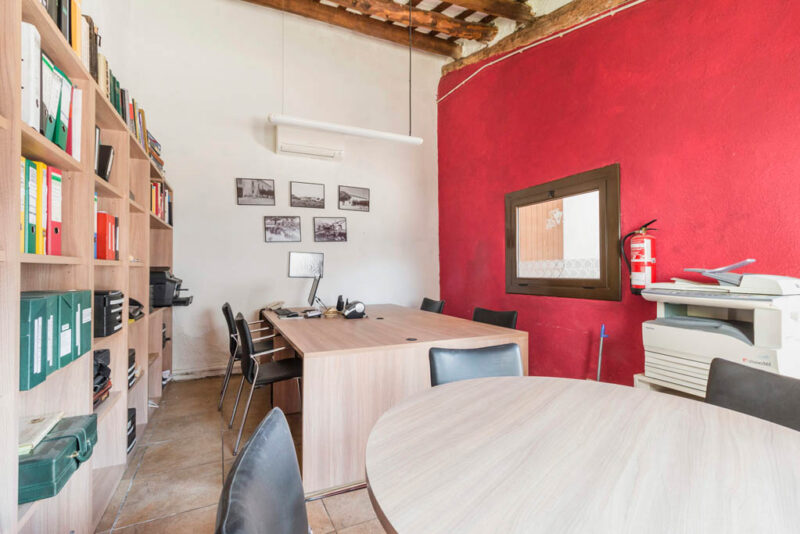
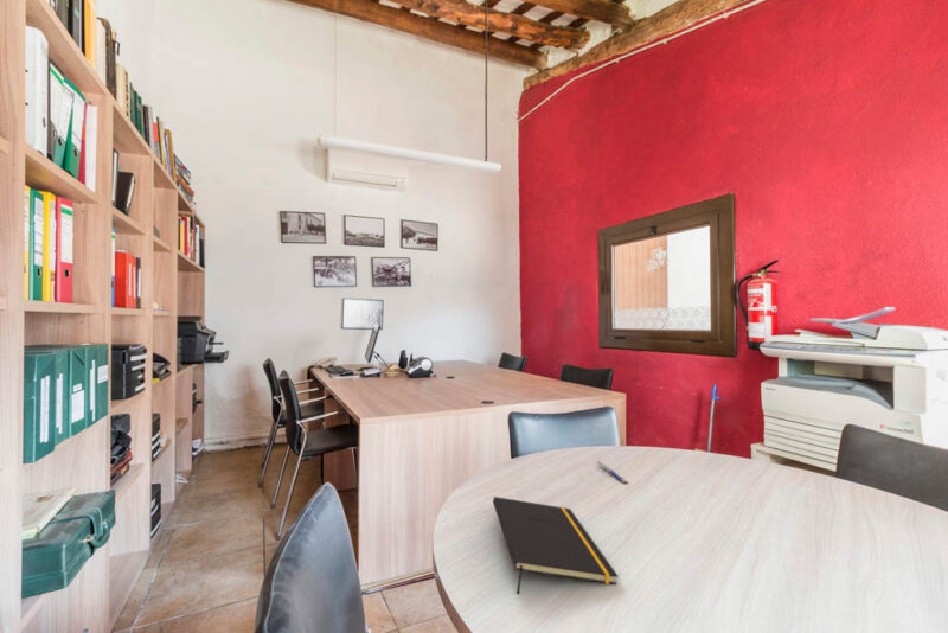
+ notepad [492,495,620,595]
+ pen [595,460,628,485]
